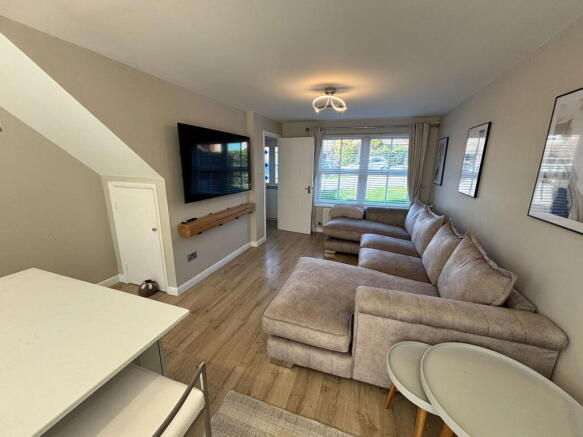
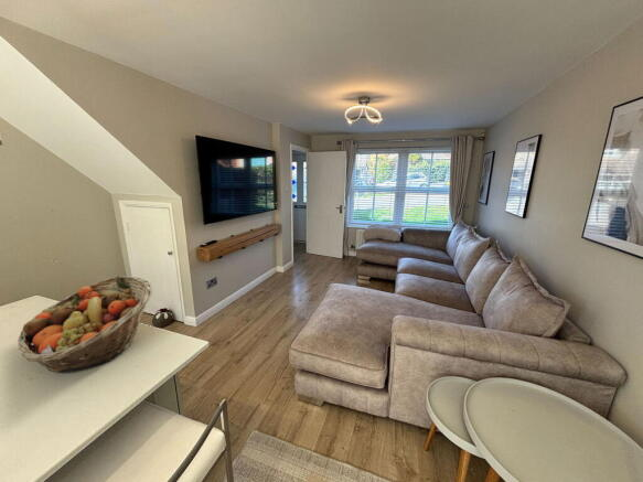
+ fruit basket [17,275,153,374]
